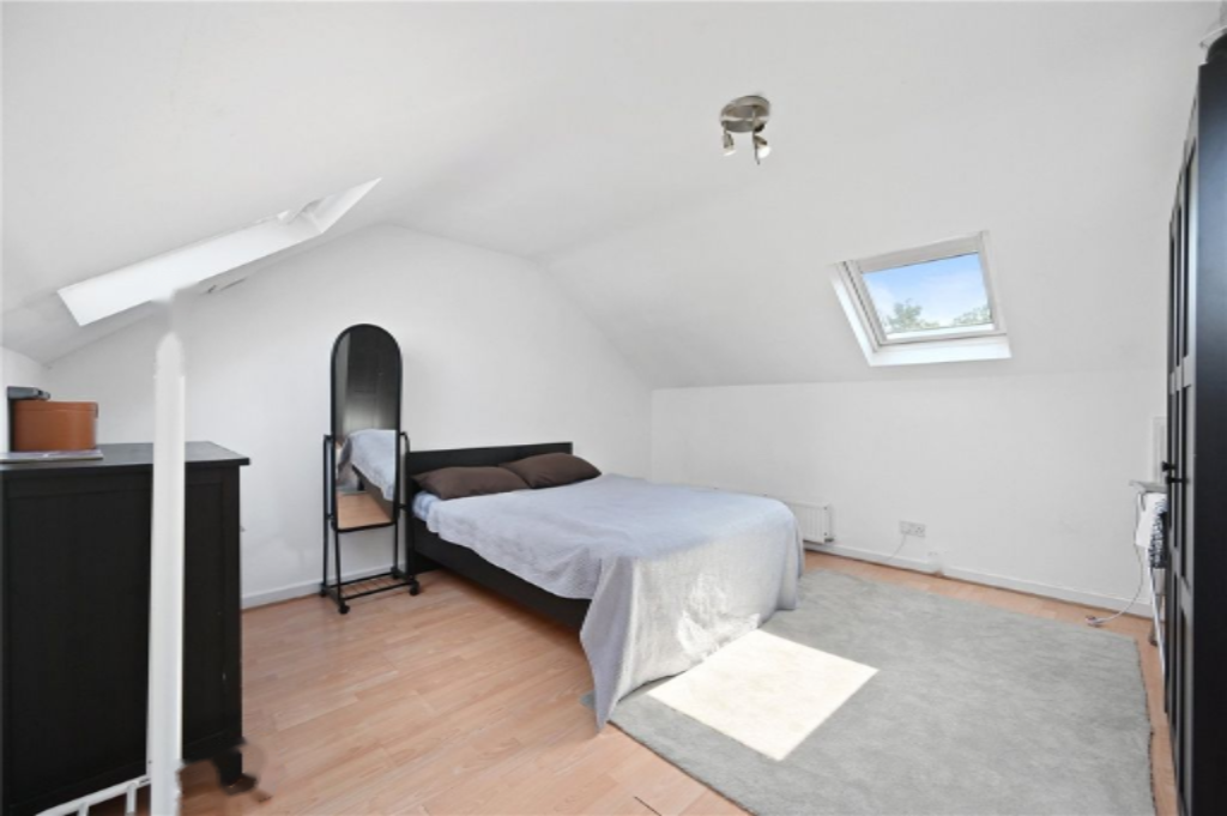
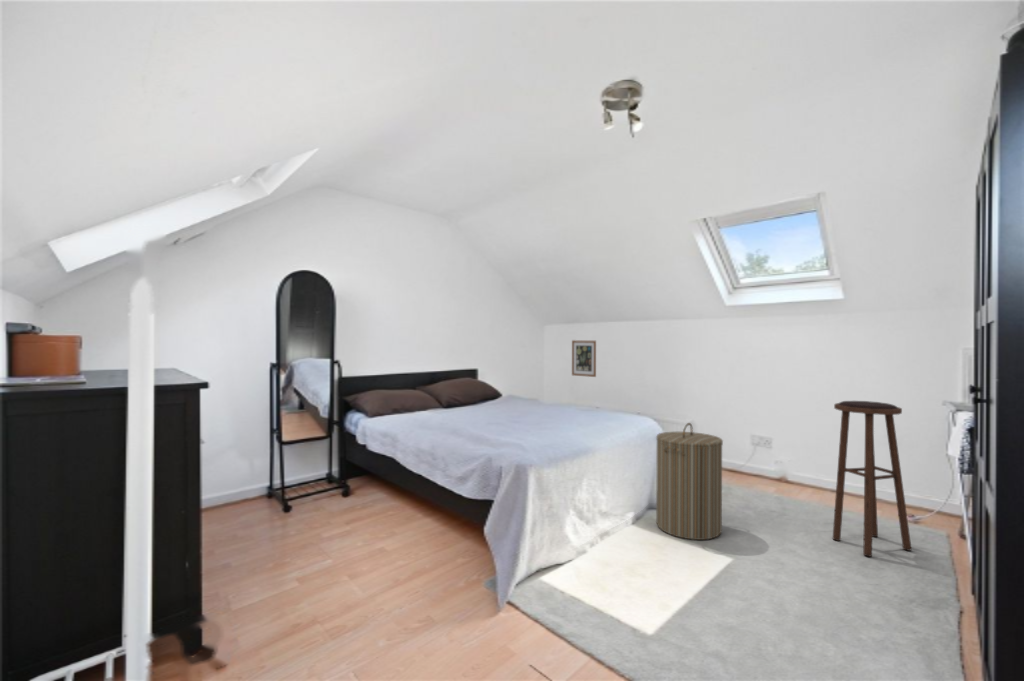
+ stool [832,400,913,558]
+ wall art [571,339,597,378]
+ laundry hamper [655,422,724,541]
